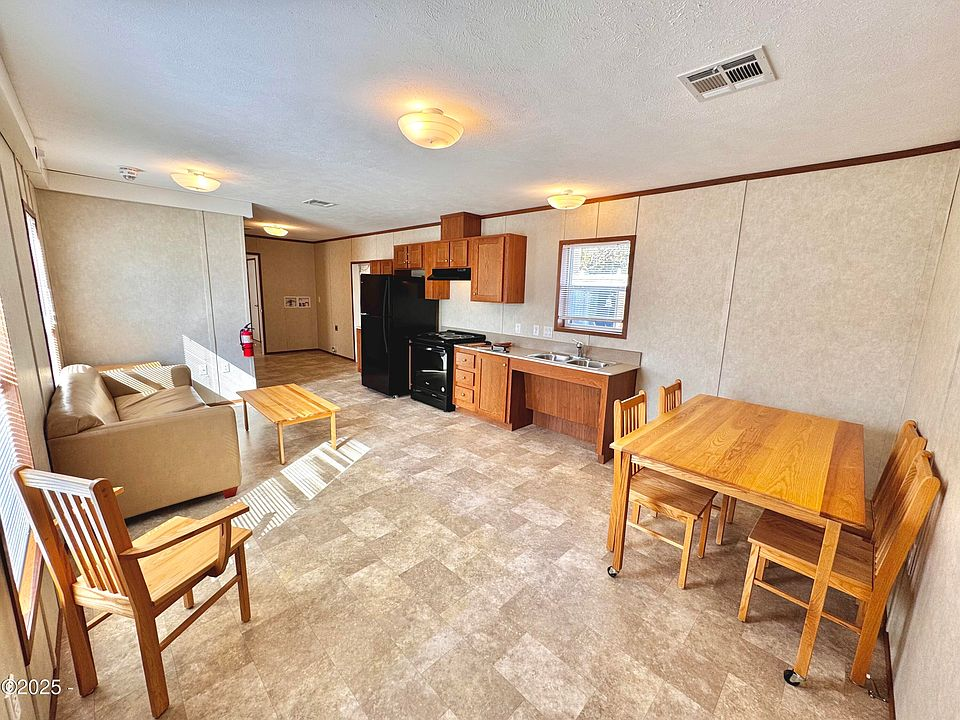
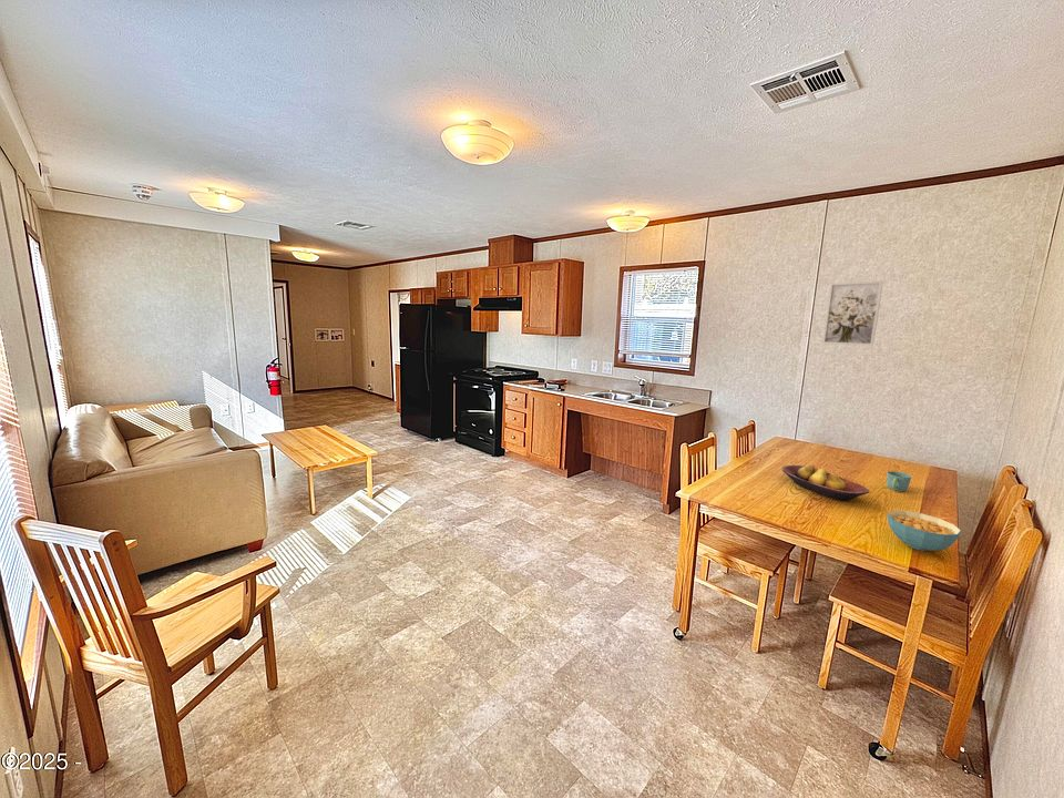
+ mug [886,470,912,492]
+ cereal bowl [887,510,962,552]
+ wall art [821,280,884,347]
+ fruit bowl [780,464,870,502]
